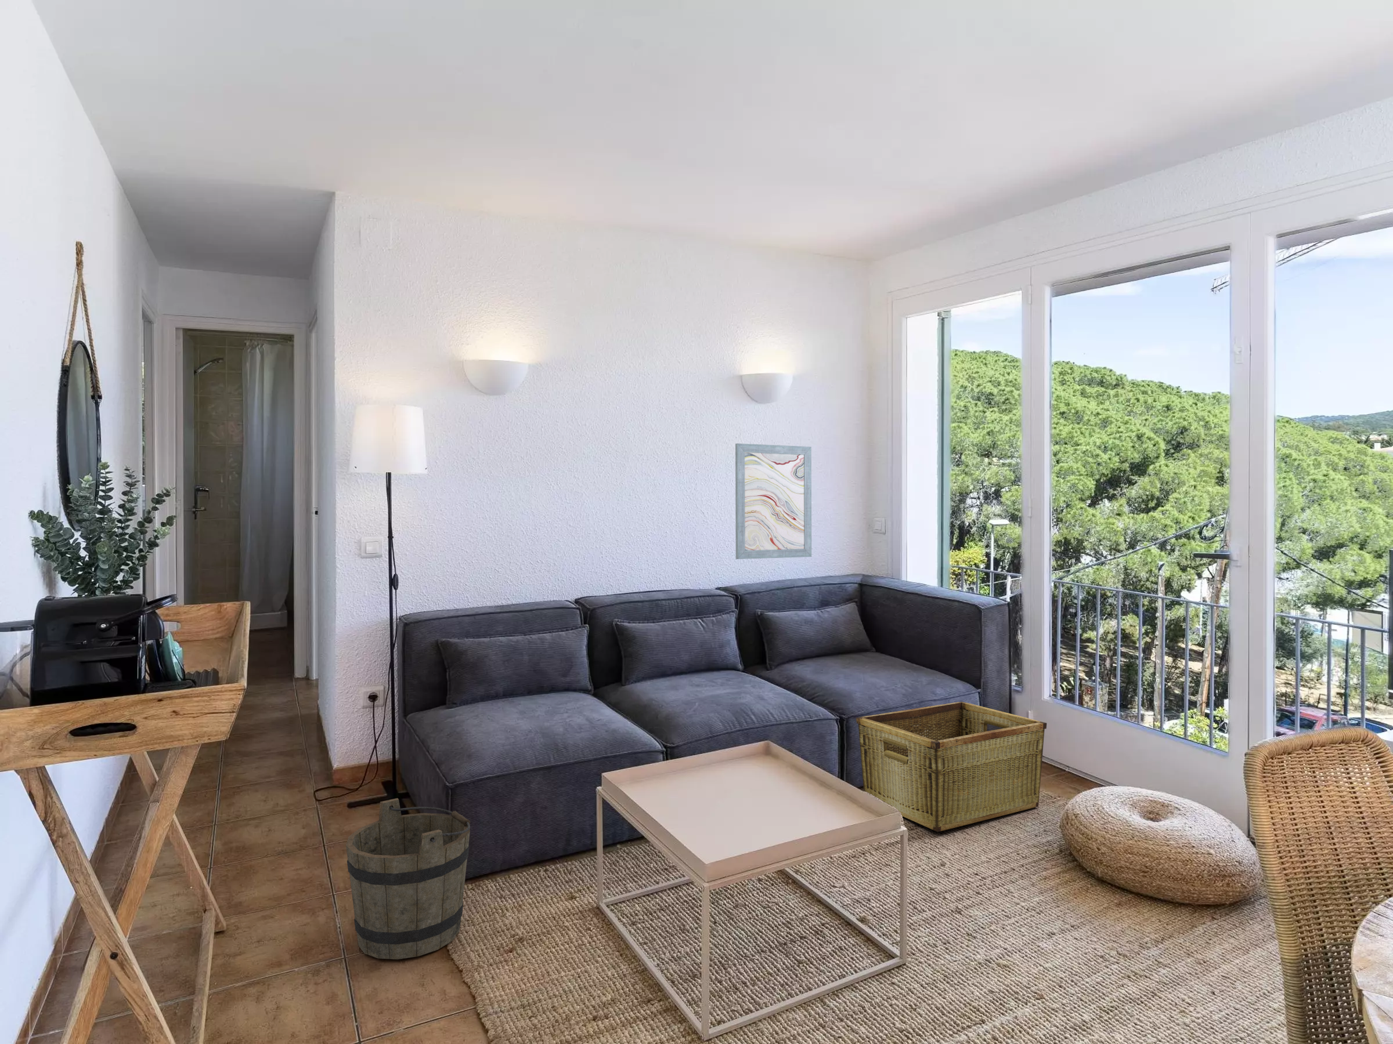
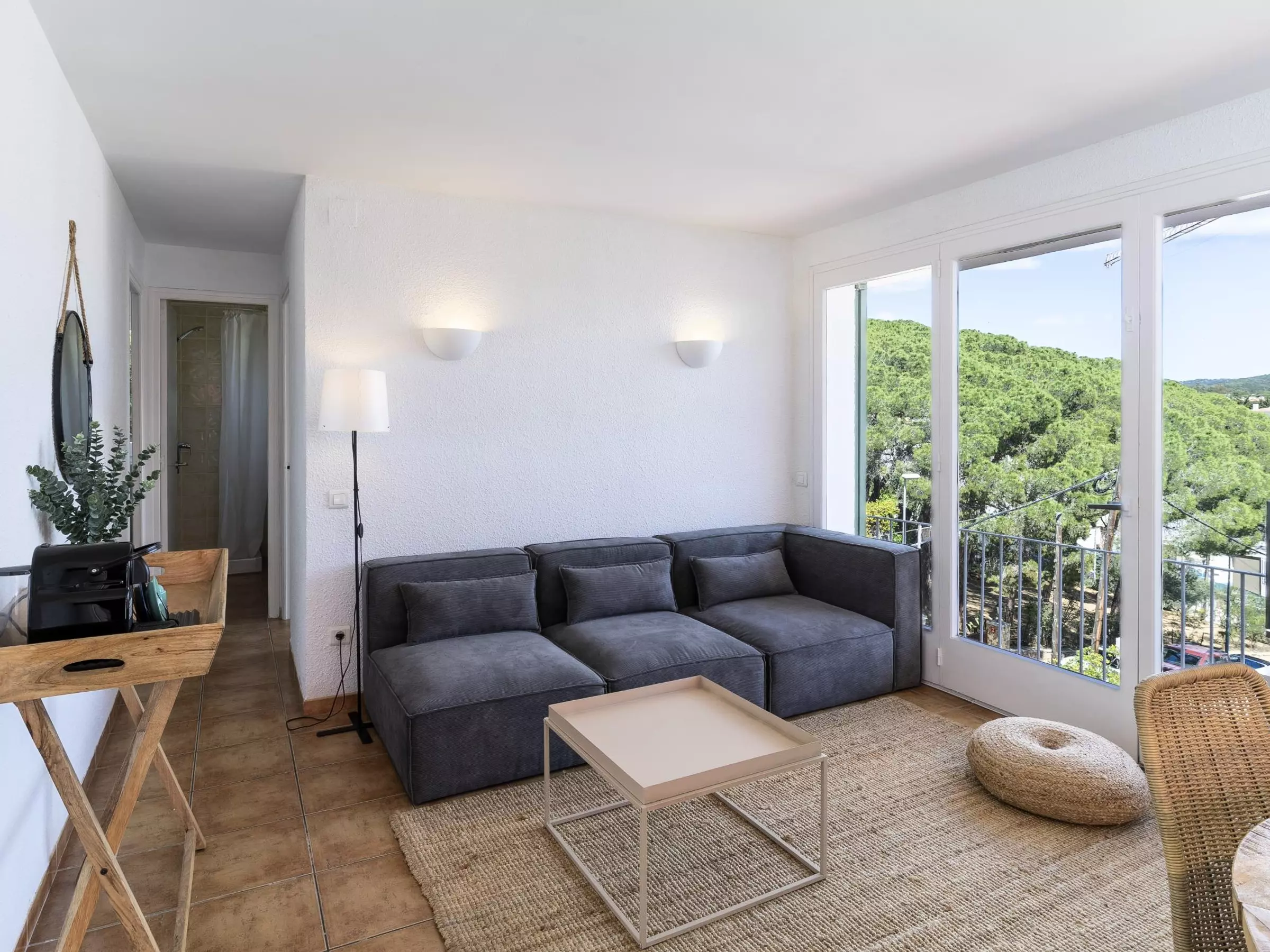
- wall art [735,443,812,559]
- bucket [346,797,471,960]
- hamper [856,701,1047,832]
